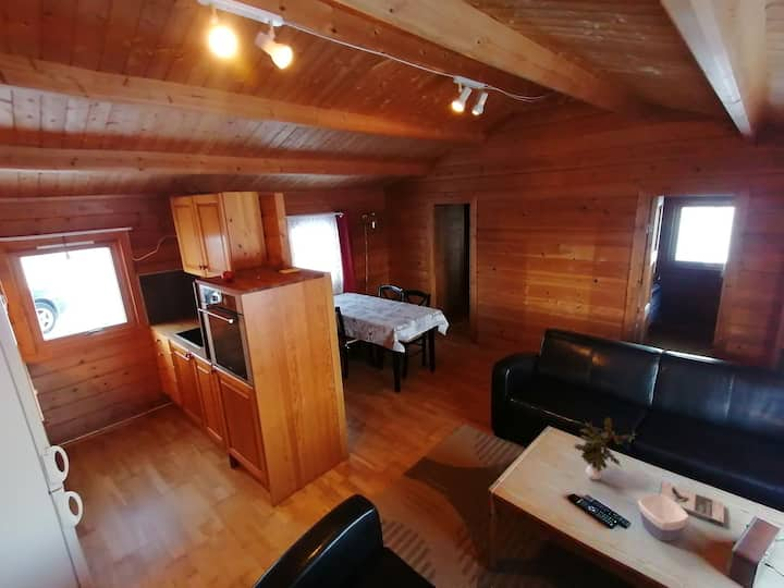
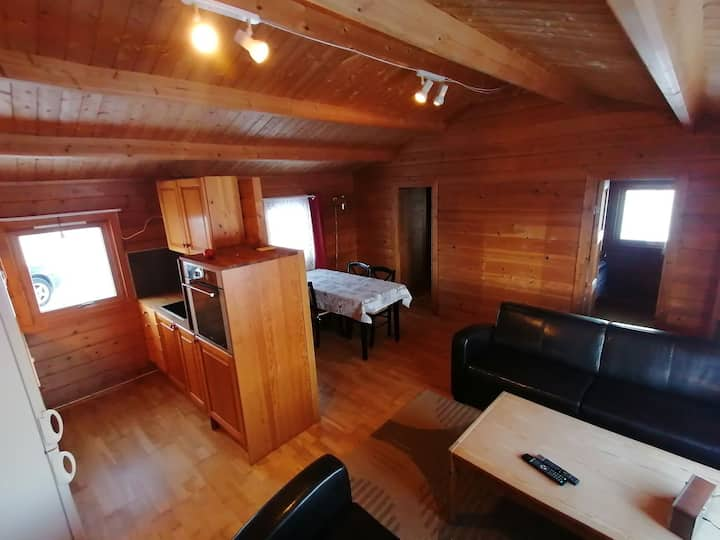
- bowl [637,493,690,542]
- book [658,480,725,527]
- potted plant [573,416,638,481]
